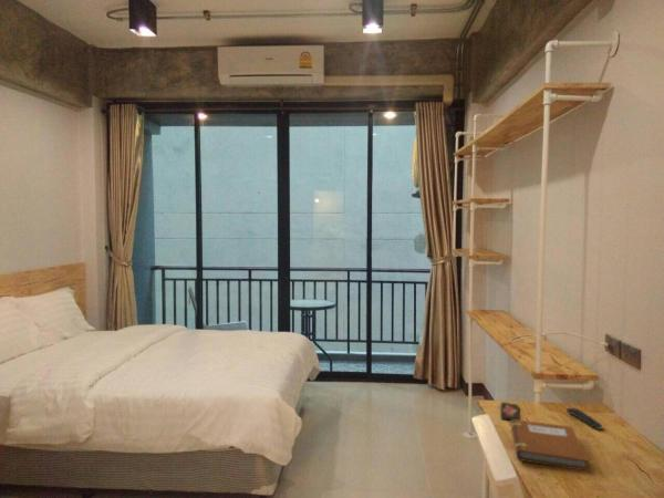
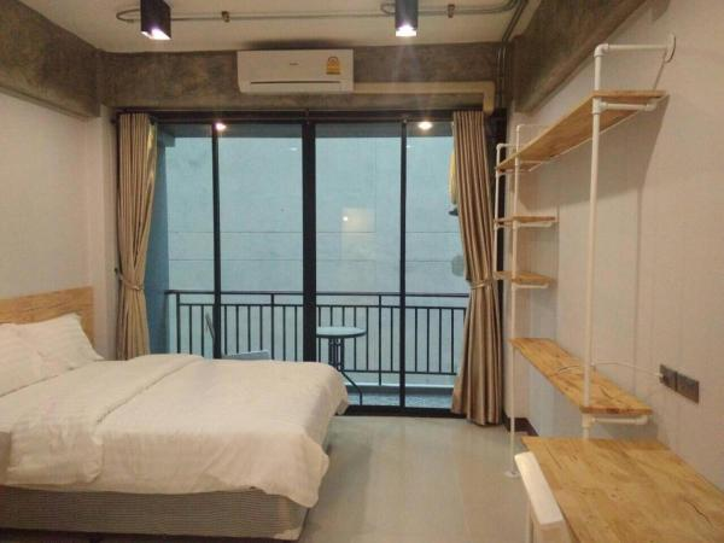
- smartphone [499,402,520,421]
- notebook [509,419,590,471]
- remote control [566,407,603,430]
